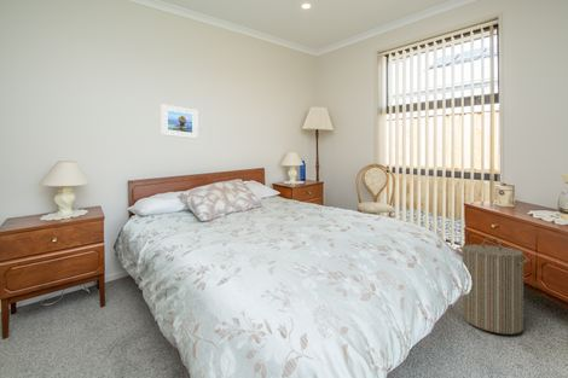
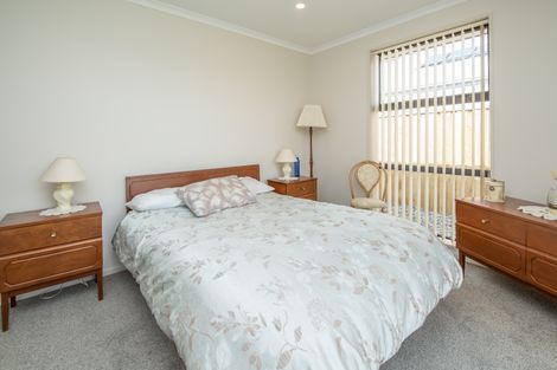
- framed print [161,103,199,140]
- laundry hamper [456,237,532,336]
